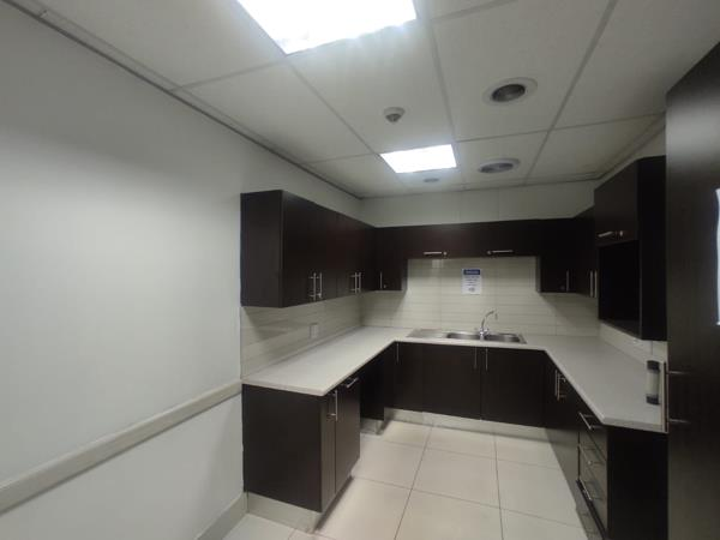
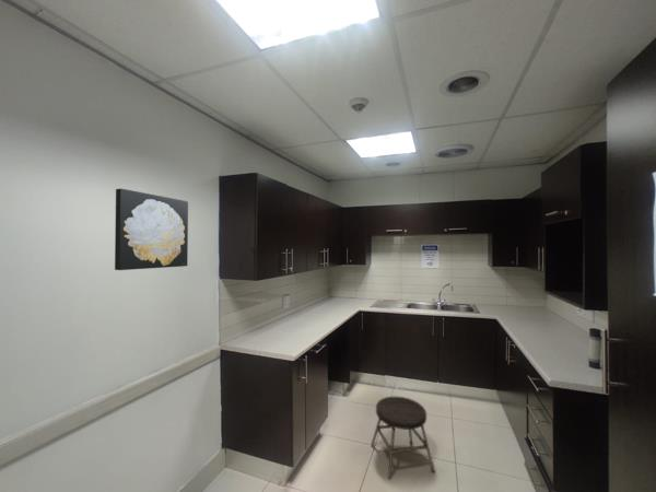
+ stool [370,396,436,480]
+ wall art [114,187,189,271]
